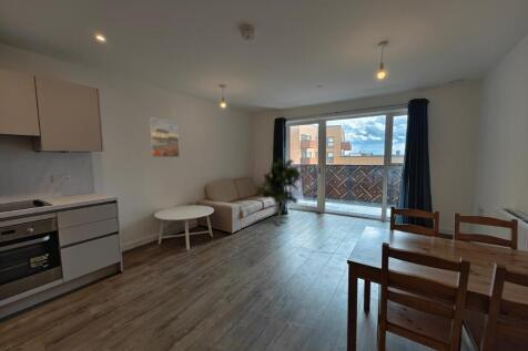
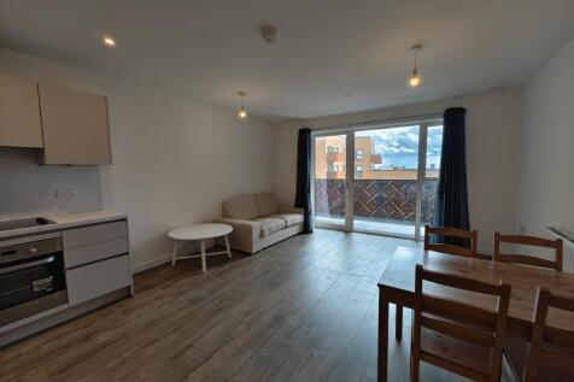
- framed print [149,116,181,158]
- indoor plant [256,158,302,227]
